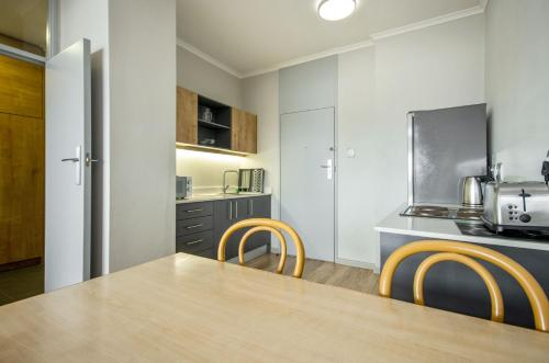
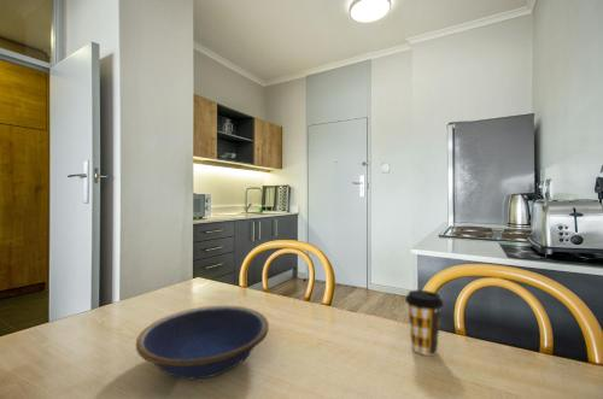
+ coffee cup [404,289,445,357]
+ bowl [135,305,270,380]
